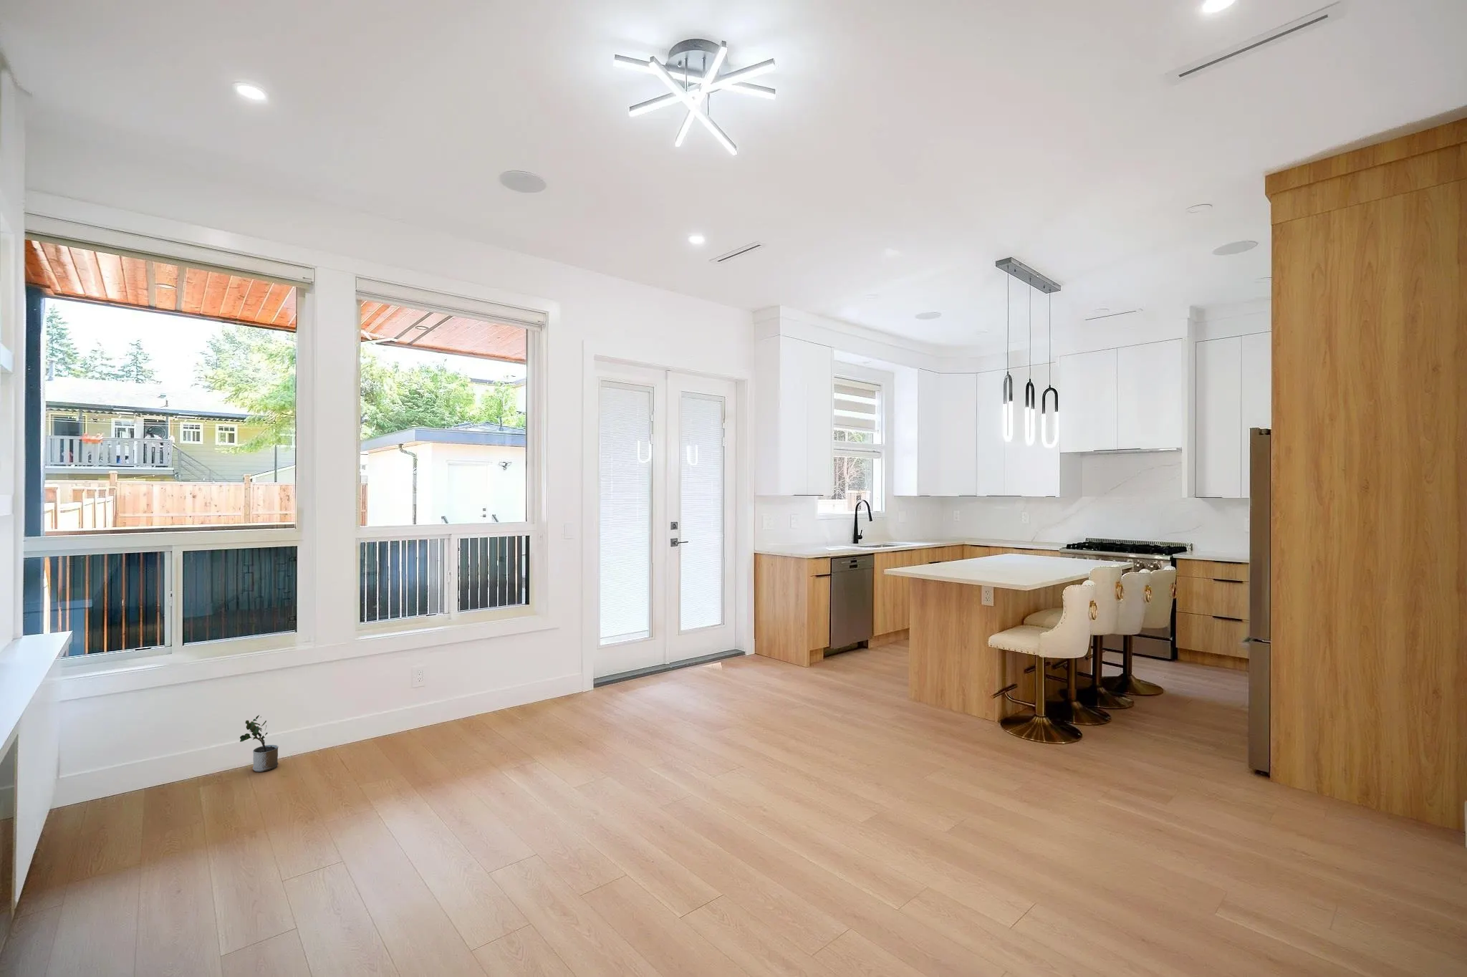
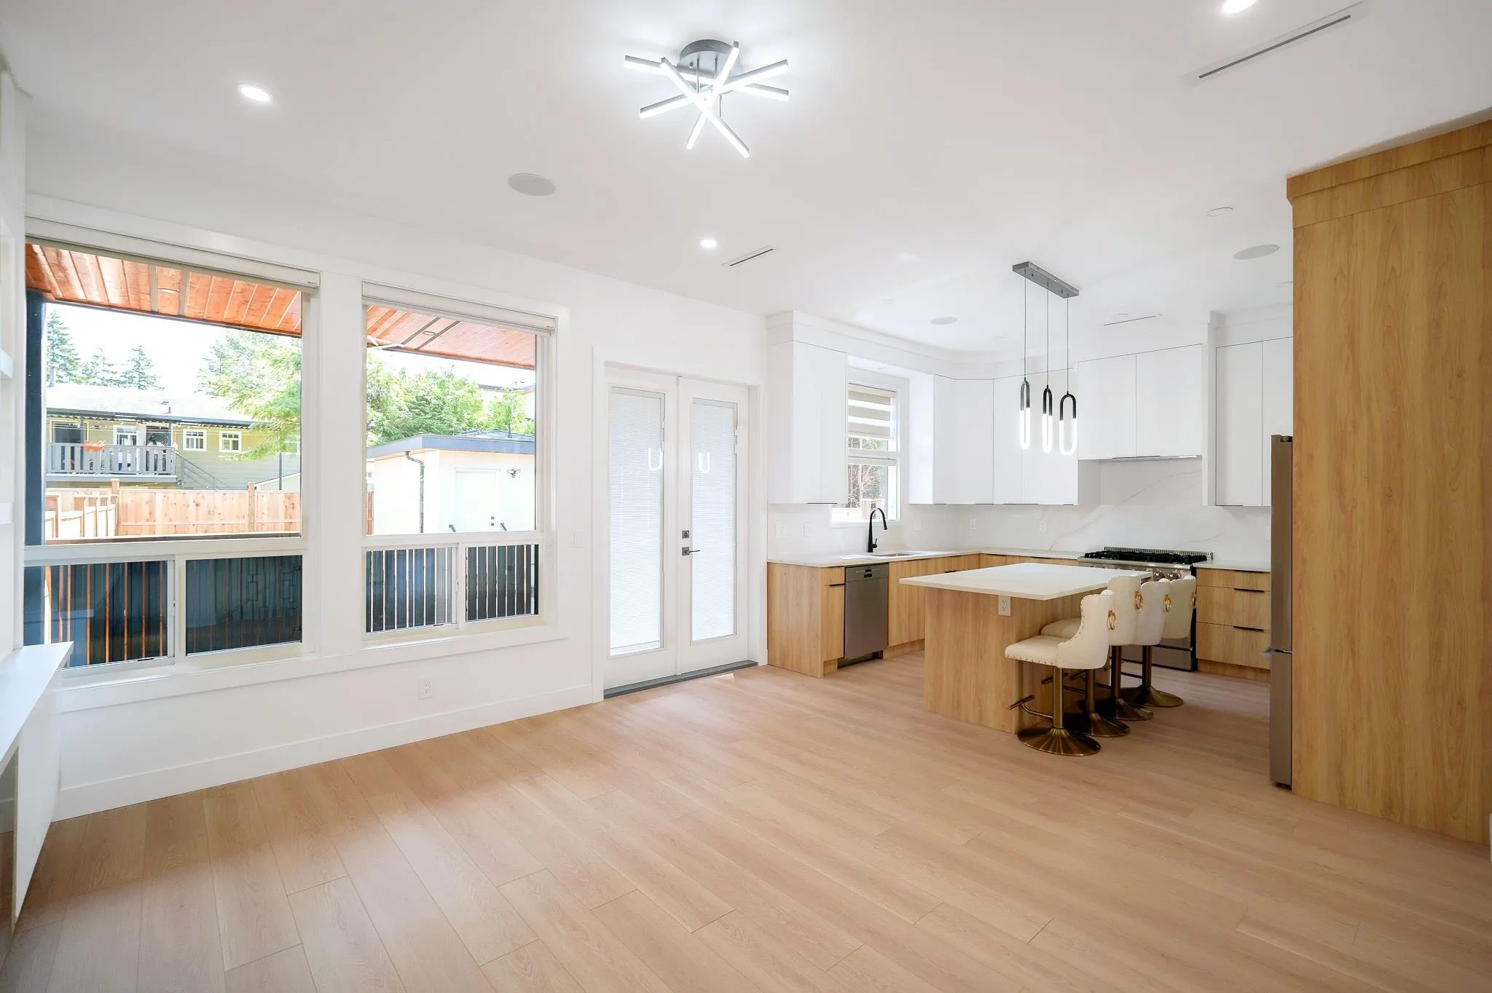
- potted plant [240,715,279,772]
